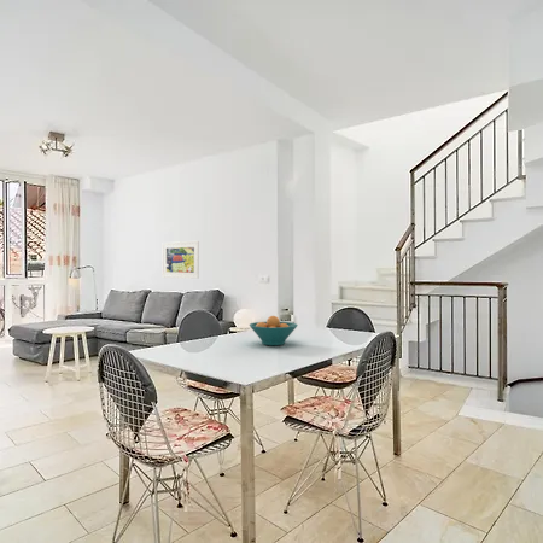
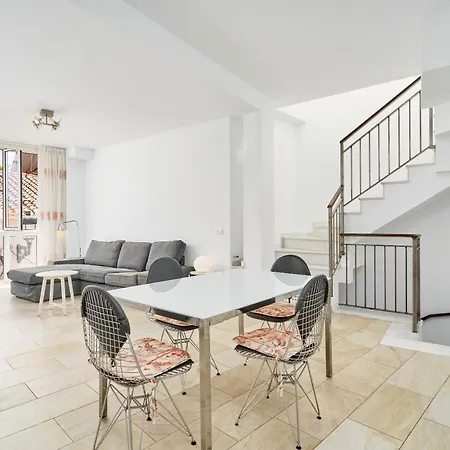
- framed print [162,240,200,280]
- fruit bowl [249,315,299,346]
